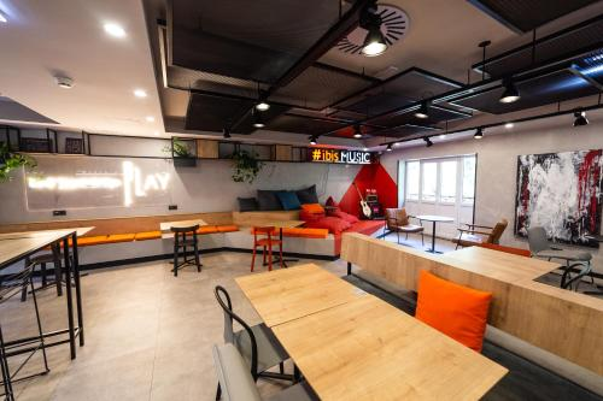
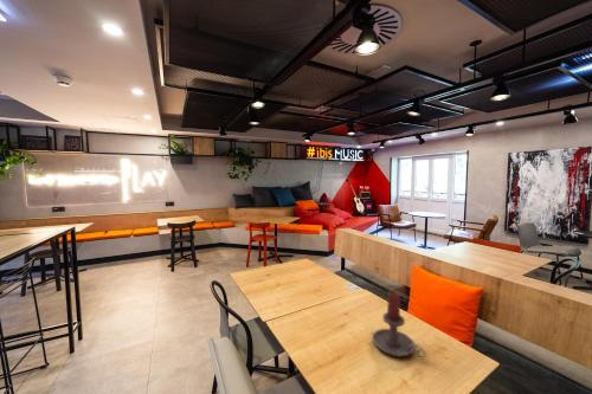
+ candle holder [372,291,427,360]
